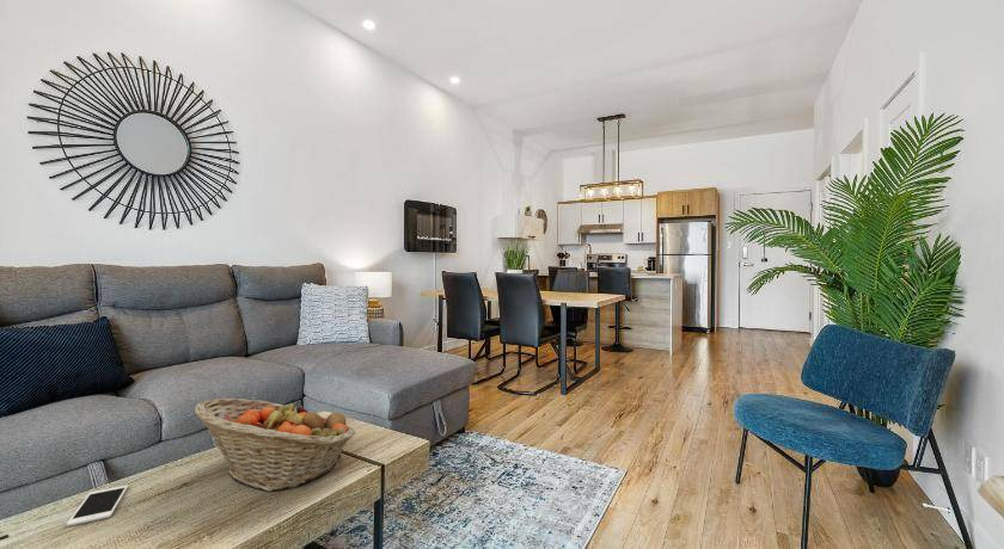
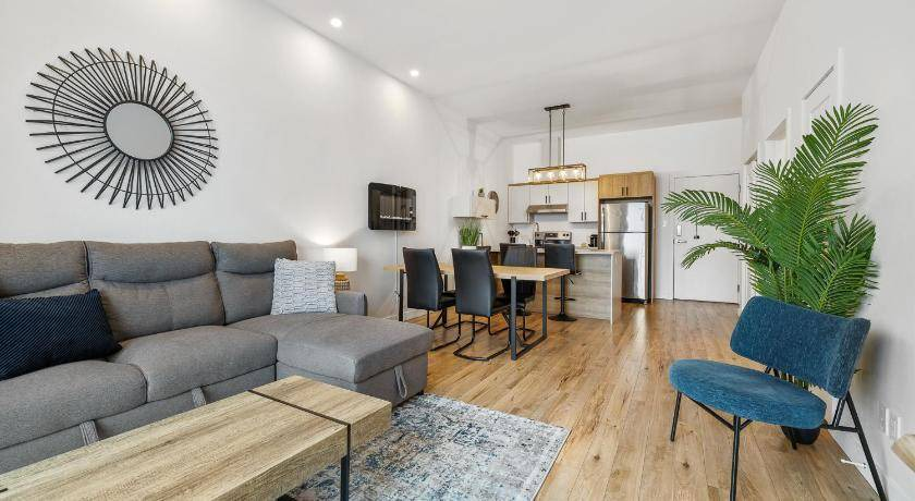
- cell phone [66,485,129,528]
- fruit basket [194,397,356,493]
